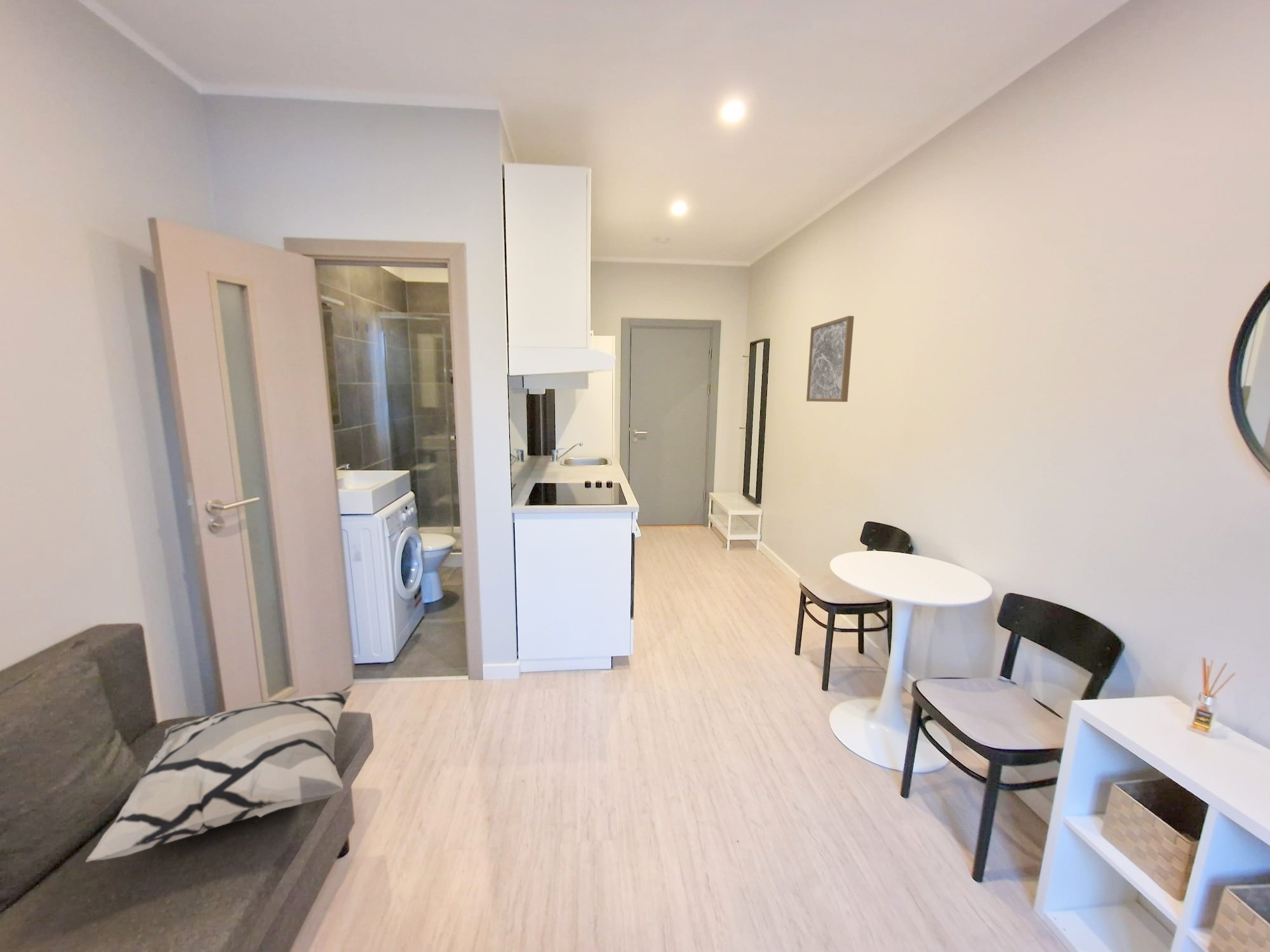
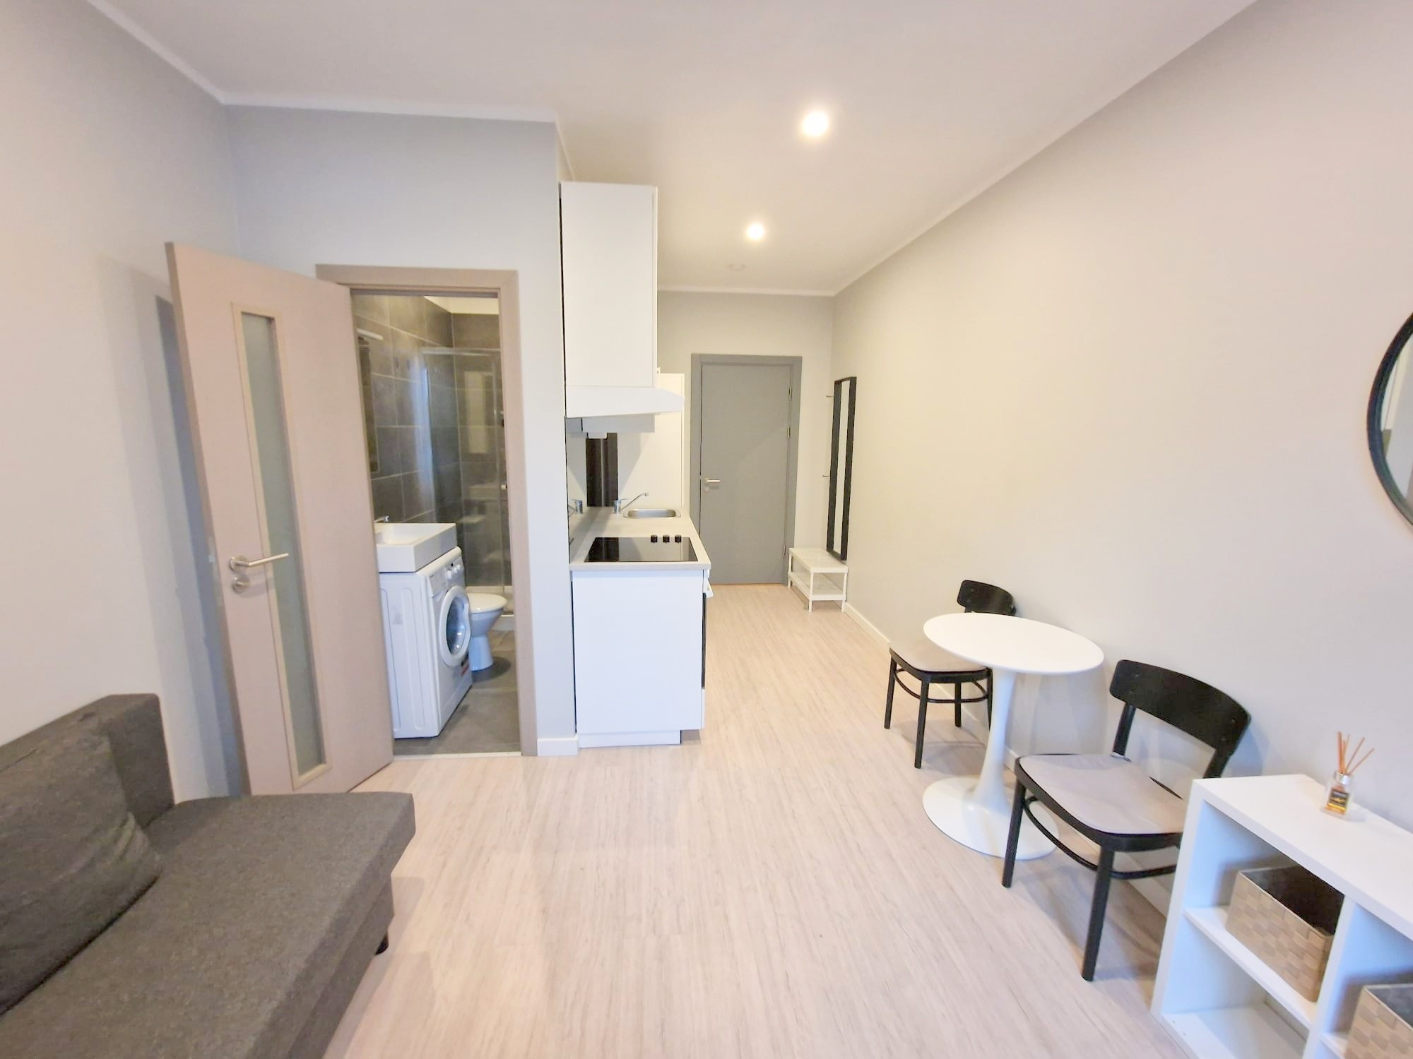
- wall art [806,315,855,402]
- decorative pillow [85,689,352,863]
